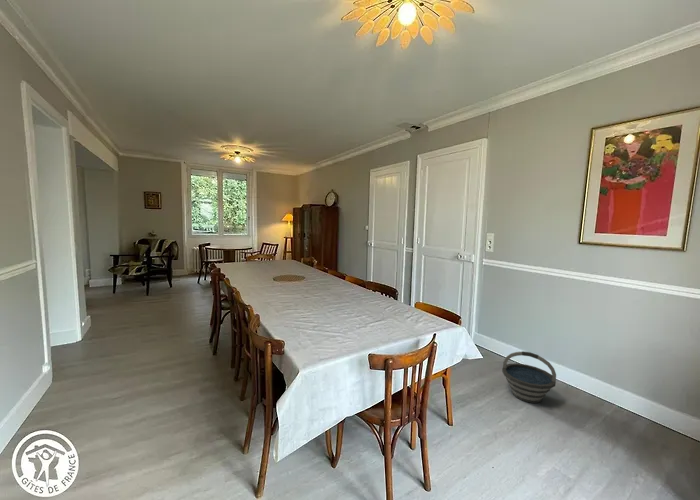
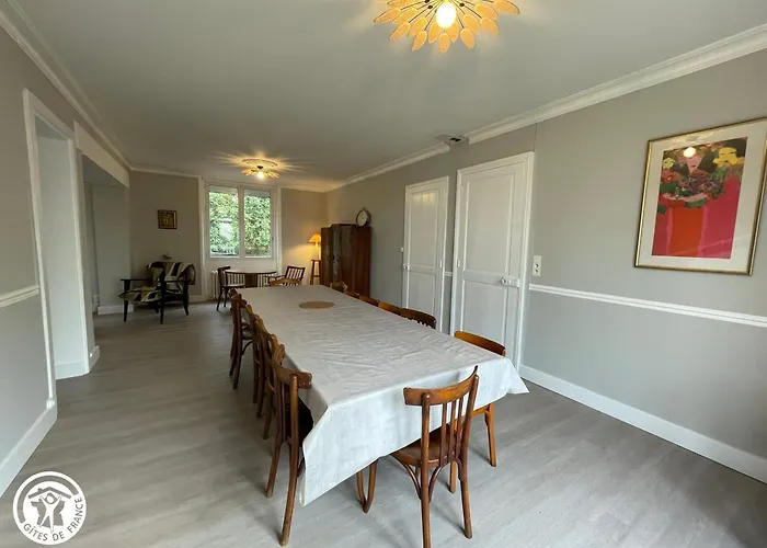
- bucket [501,350,557,404]
